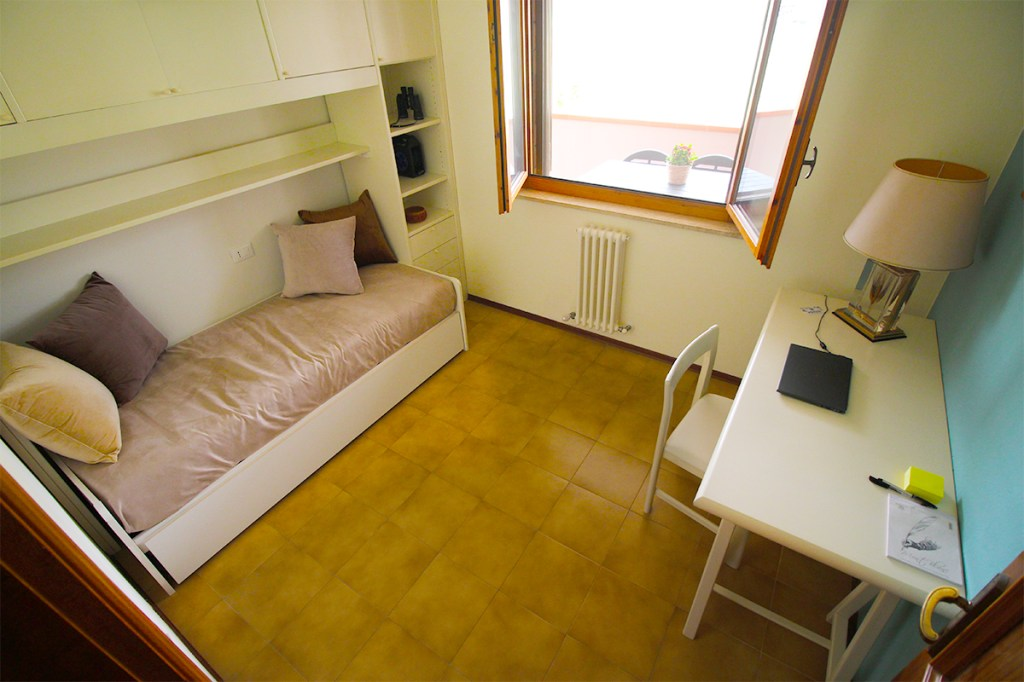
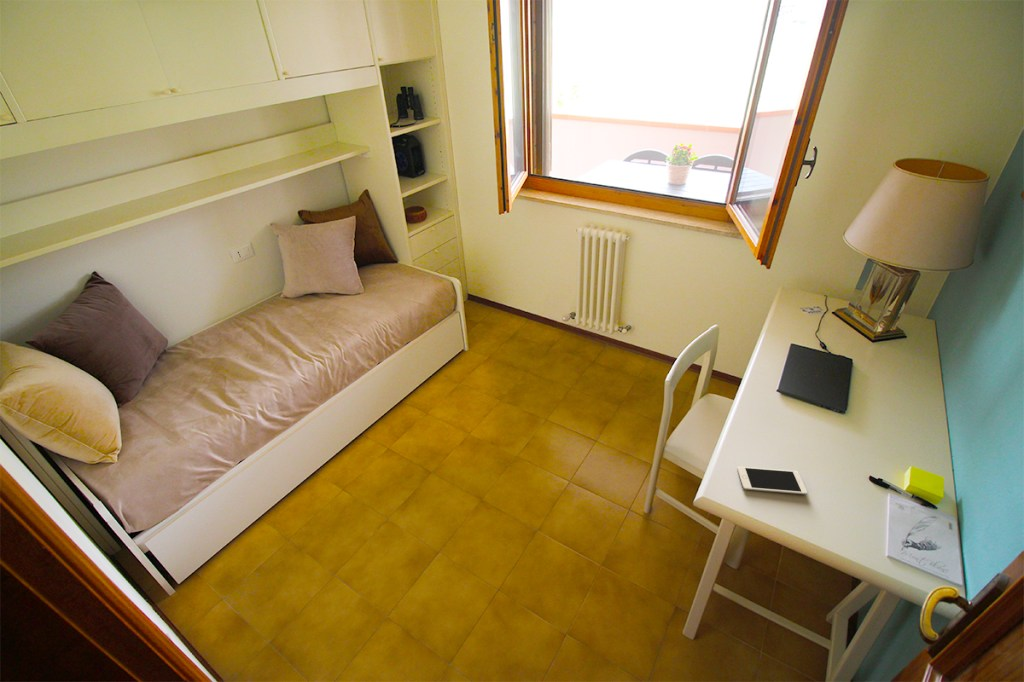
+ cell phone [736,466,808,495]
